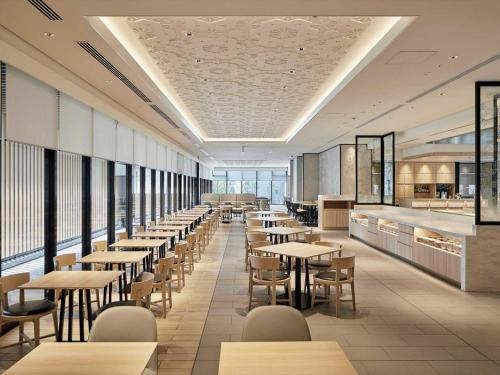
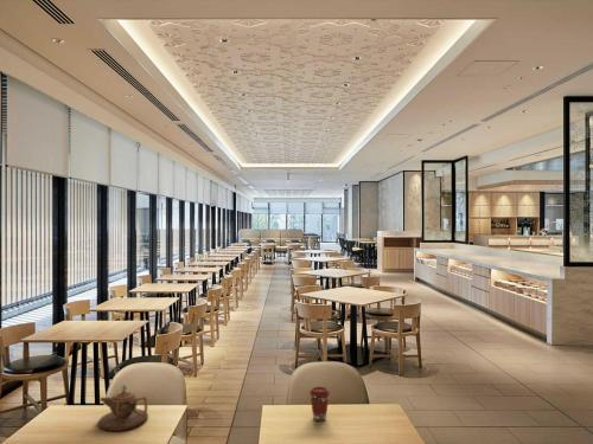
+ coffee cup [308,386,331,423]
+ teapot [97,384,149,432]
